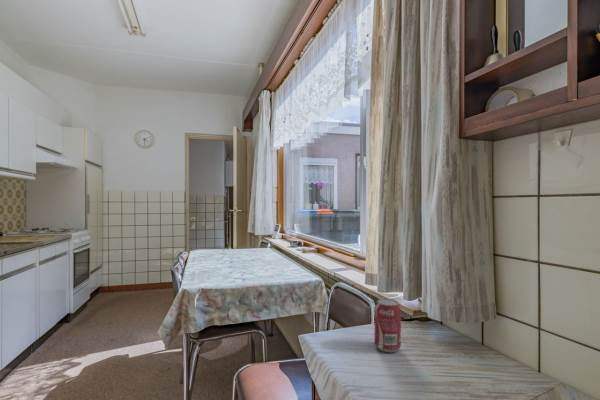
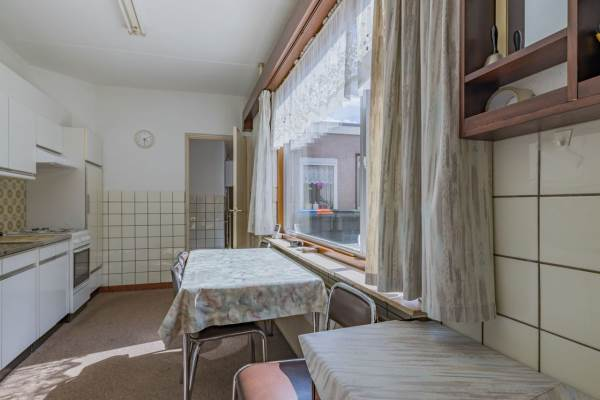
- beverage can [373,298,402,353]
